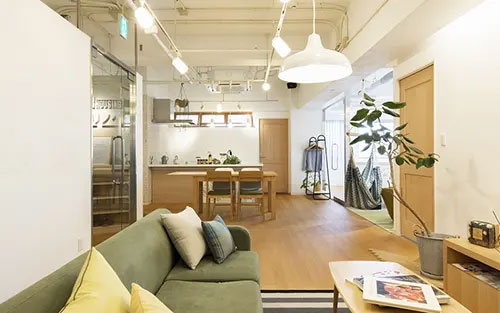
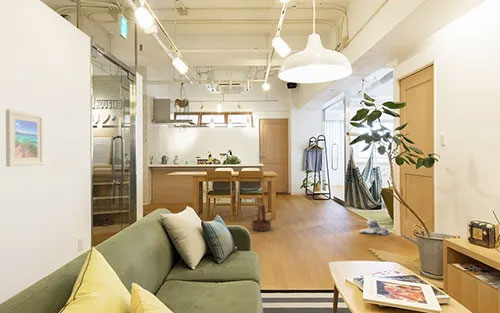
+ plush toy [359,217,391,236]
+ basket [251,203,272,232]
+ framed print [5,108,44,168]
